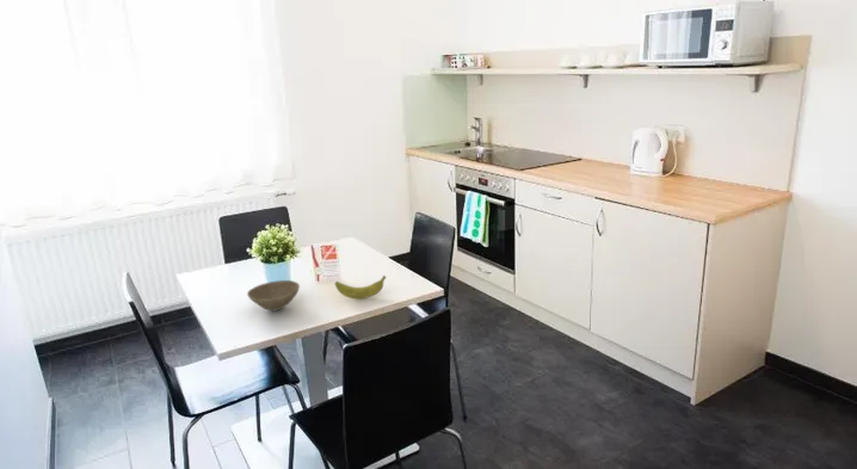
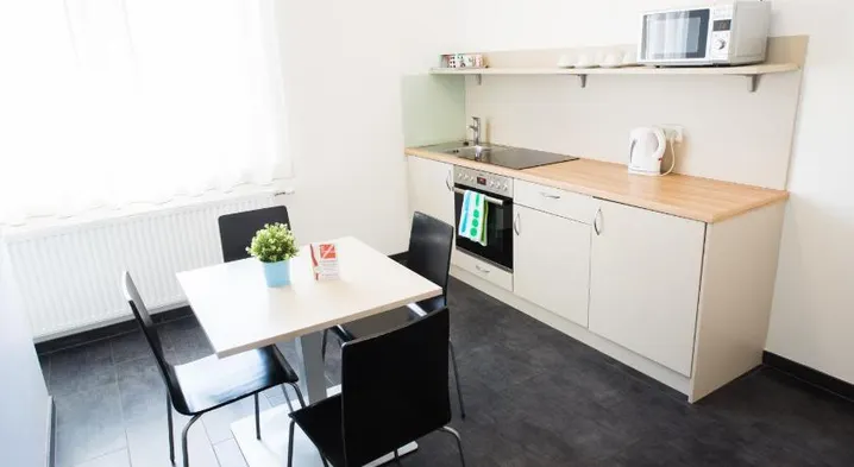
- banana [334,274,388,300]
- bowl [246,279,301,311]
